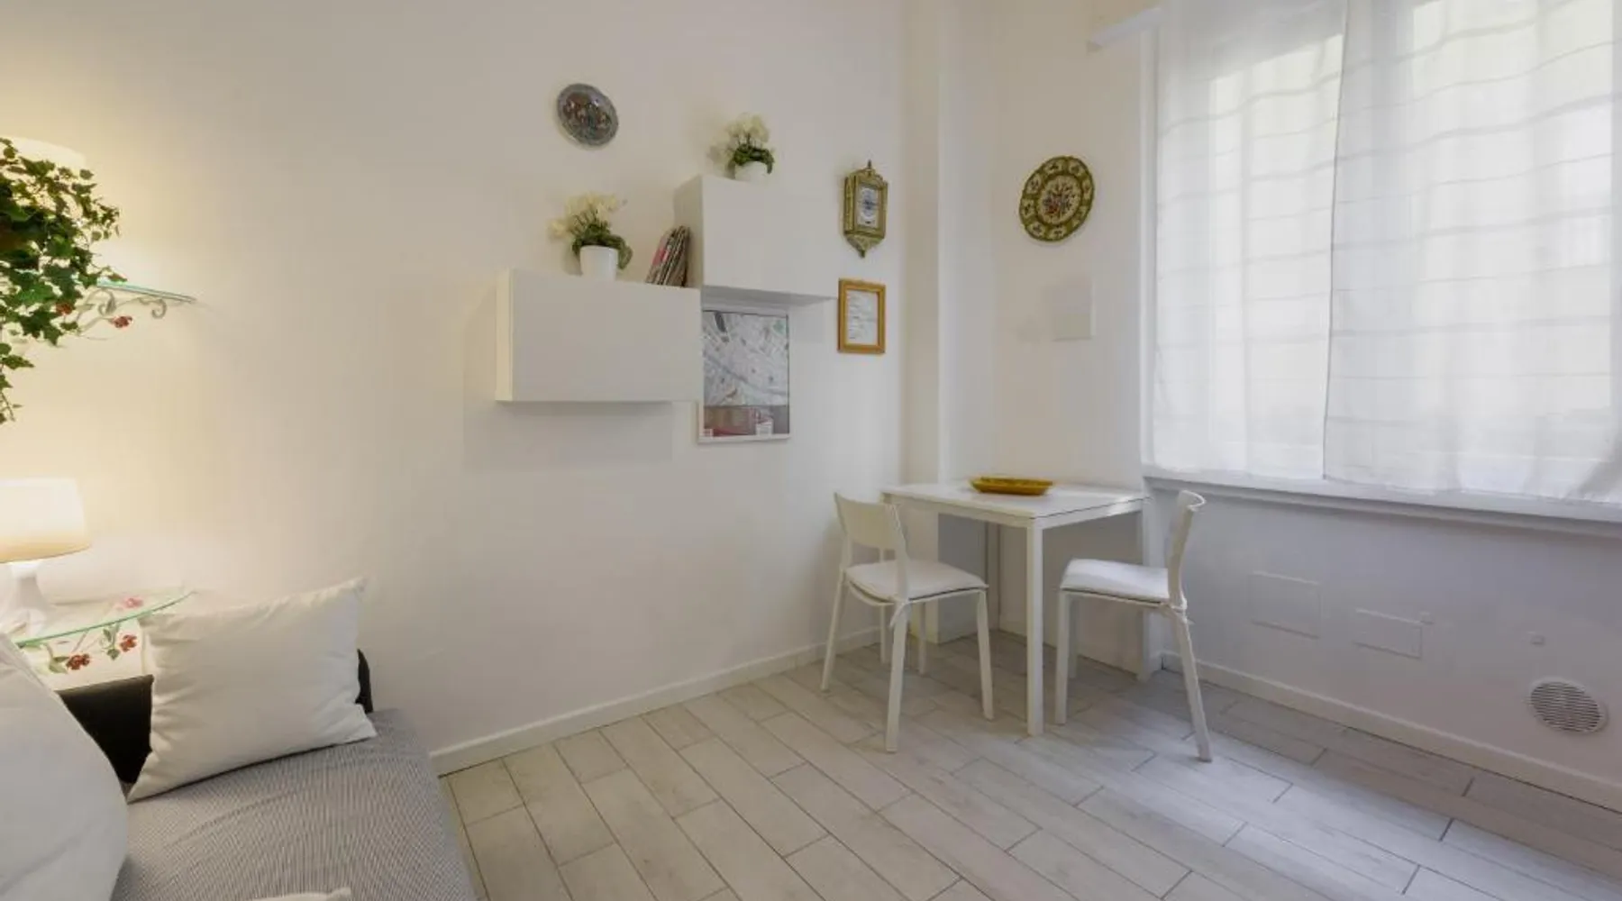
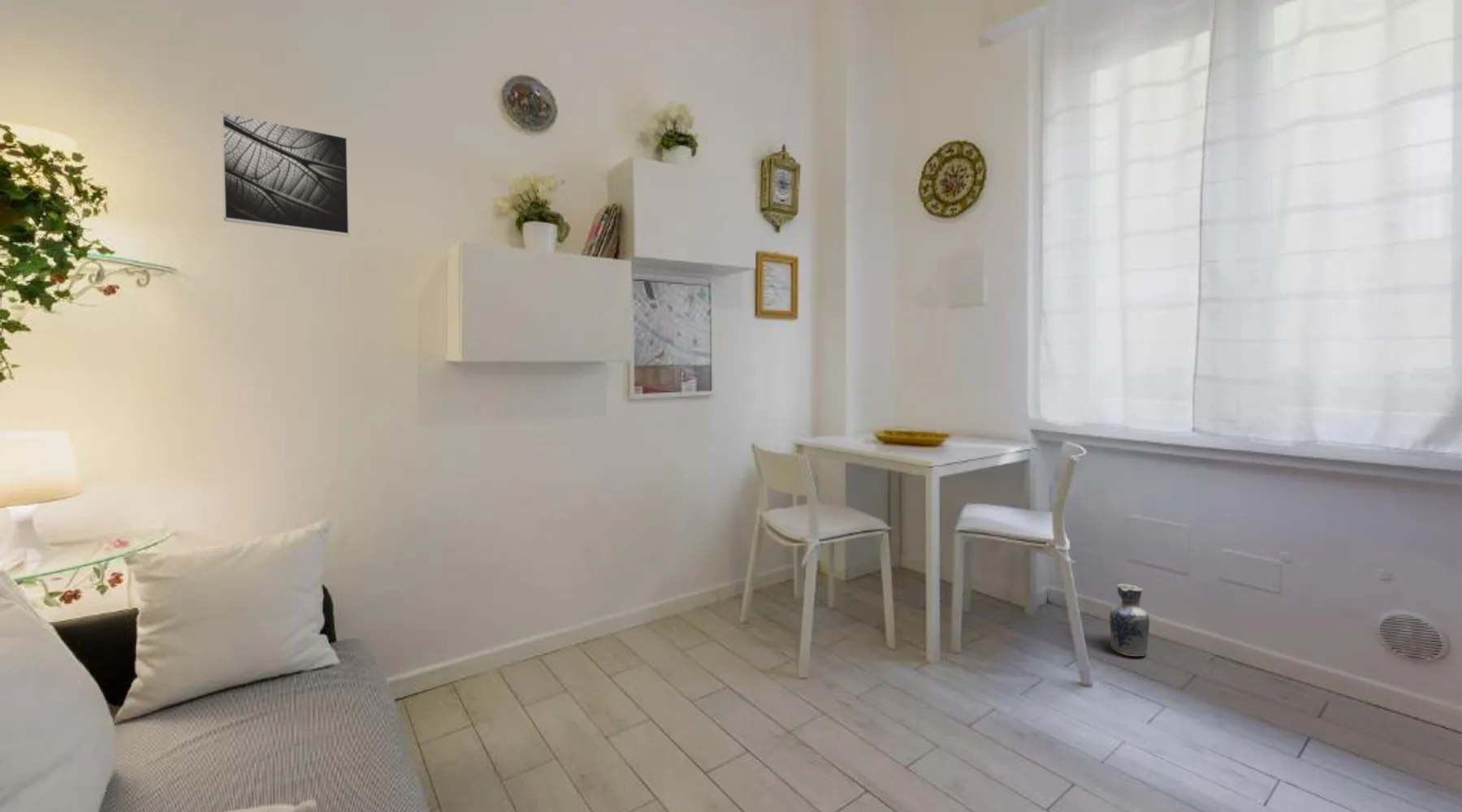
+ ceramic jug [1109,583,1150,657]
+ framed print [221,110,351,238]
